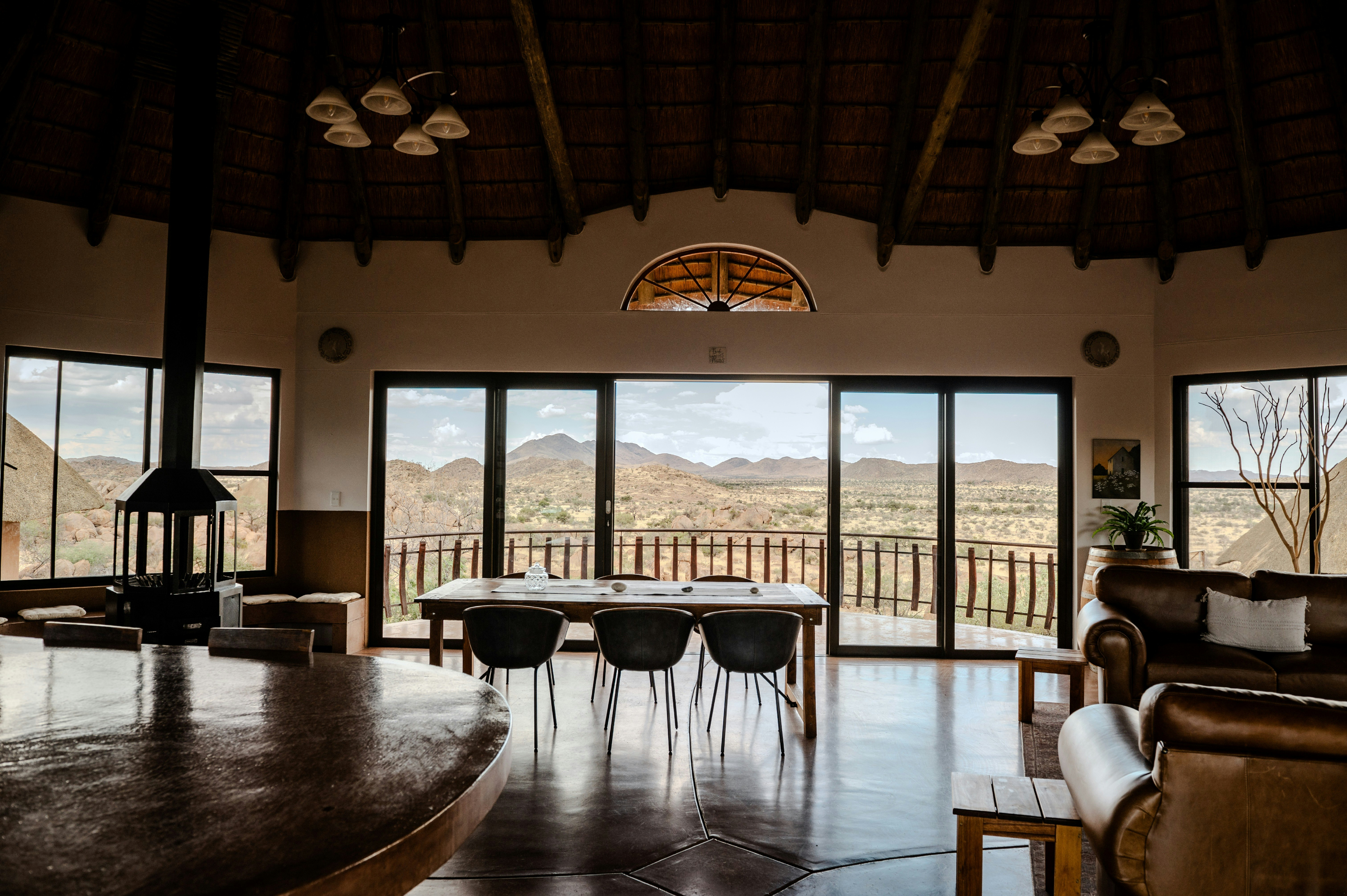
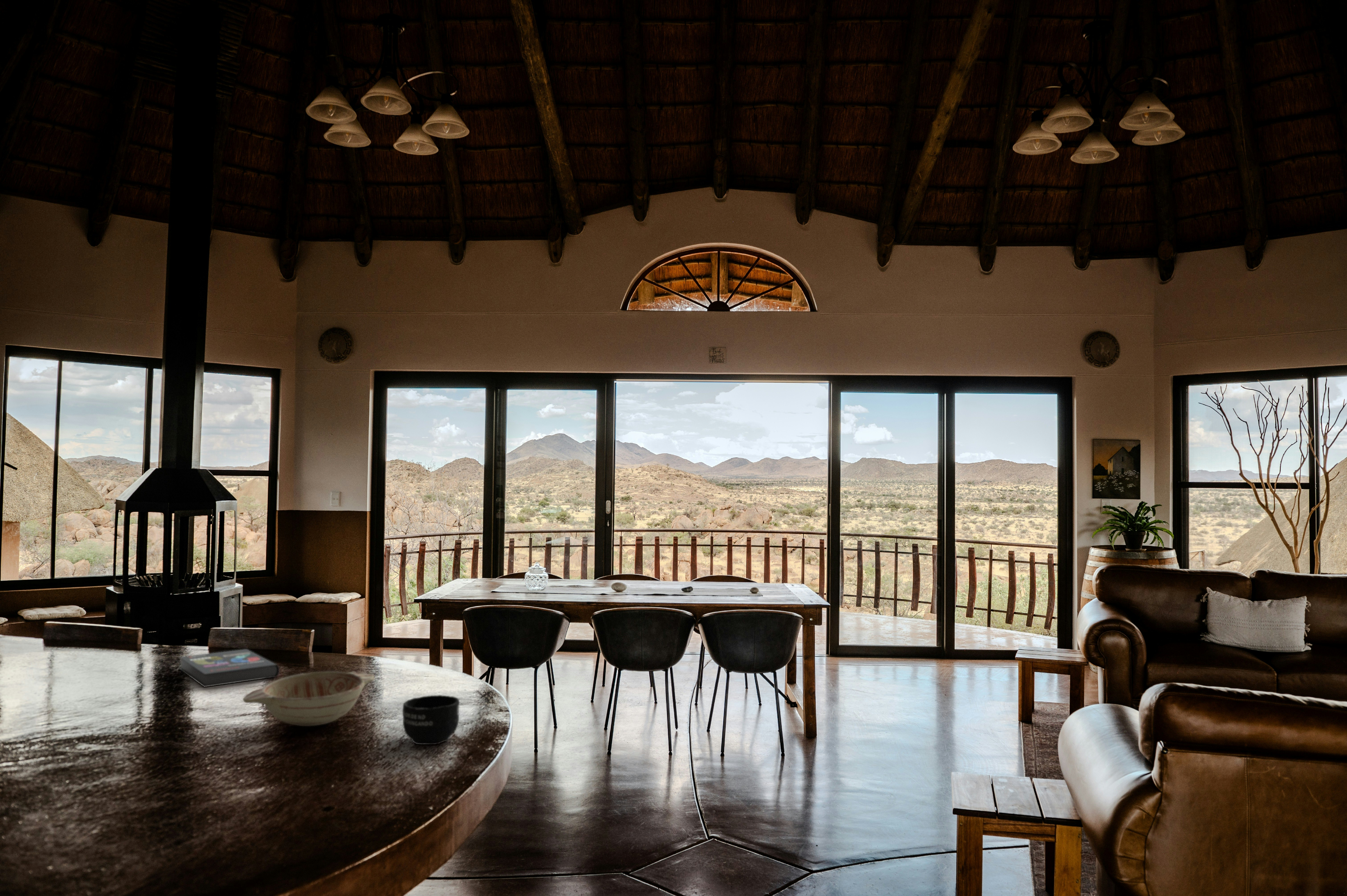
+ decorative bowl [243,671,375,727]
+ book [179,649,280,688]
+ mug [402,695,460,745]
